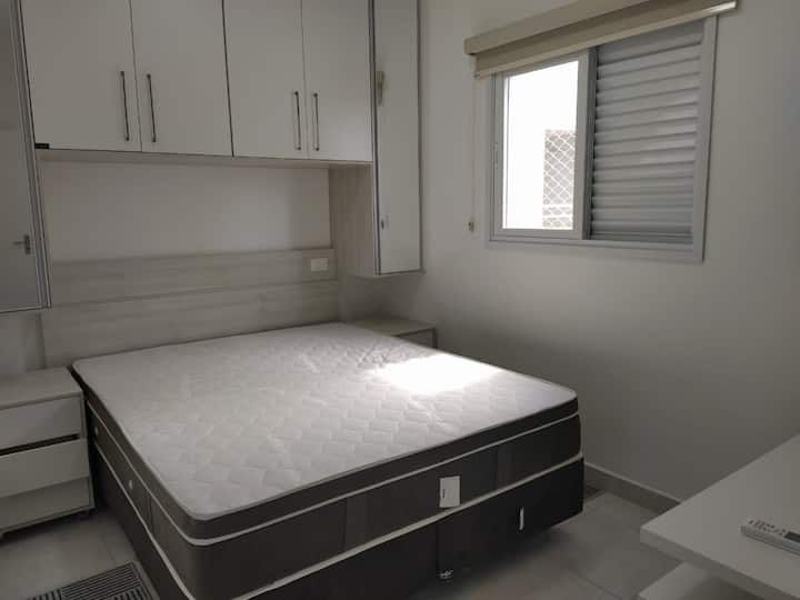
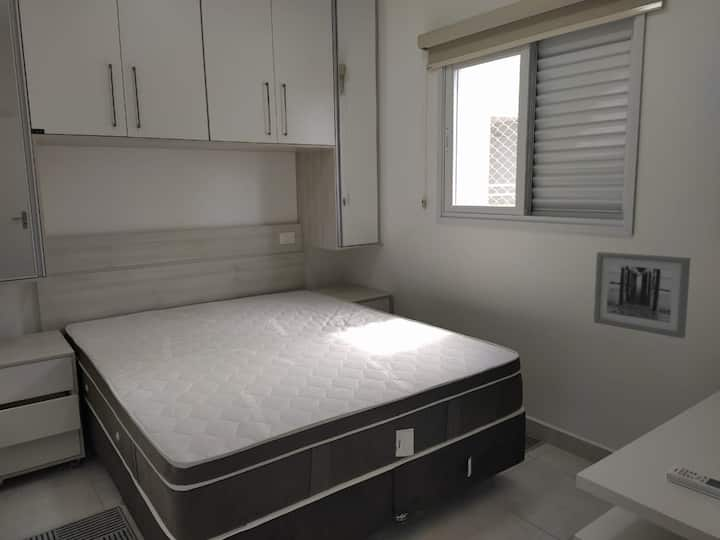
+ wall art [593,251,691,339]
